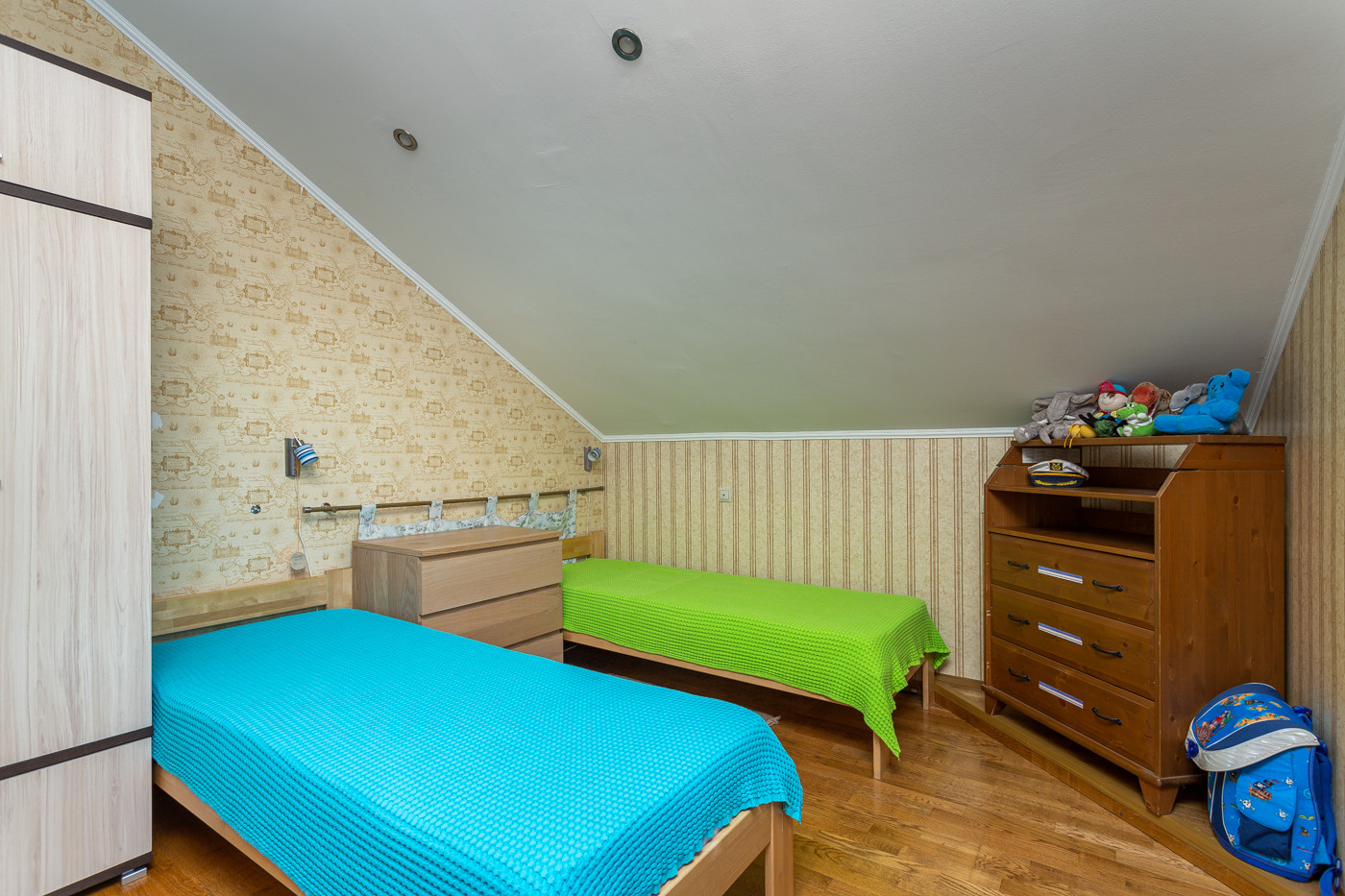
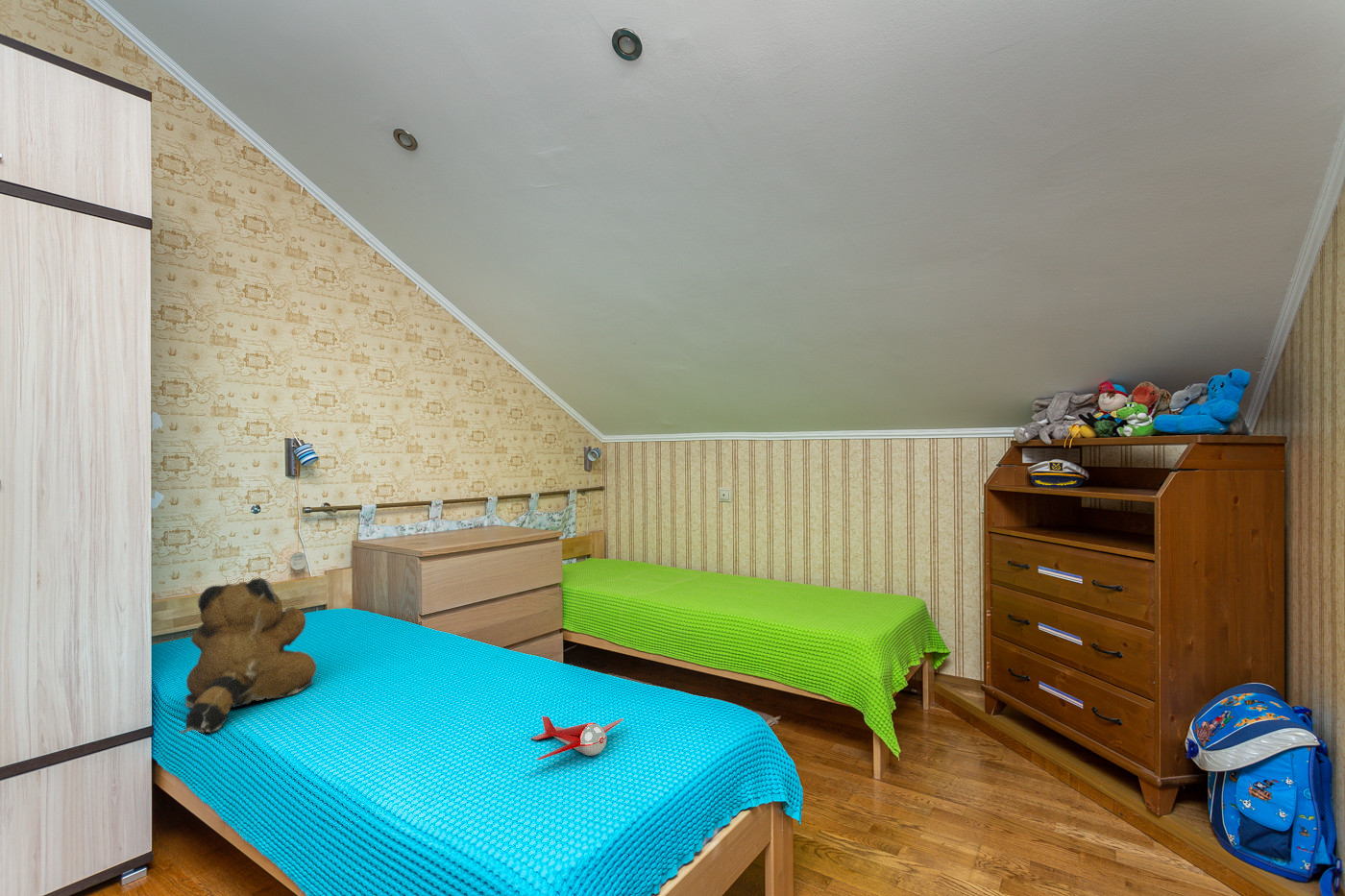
+ toy airplane [530,715,624,761]
+ teddy bear [179,577,317,734]
